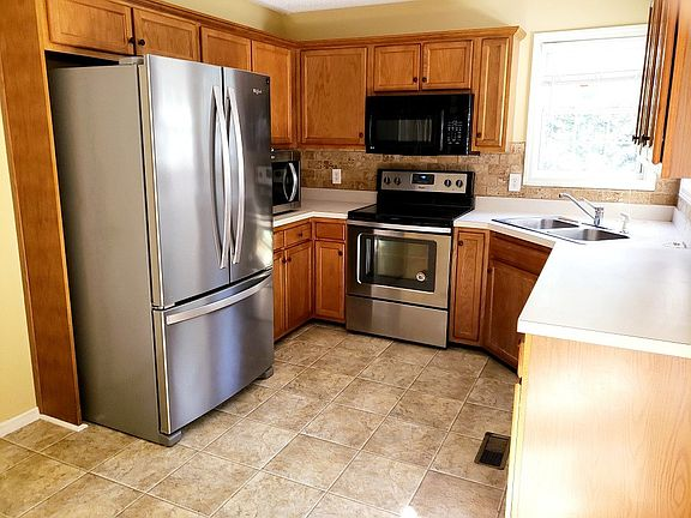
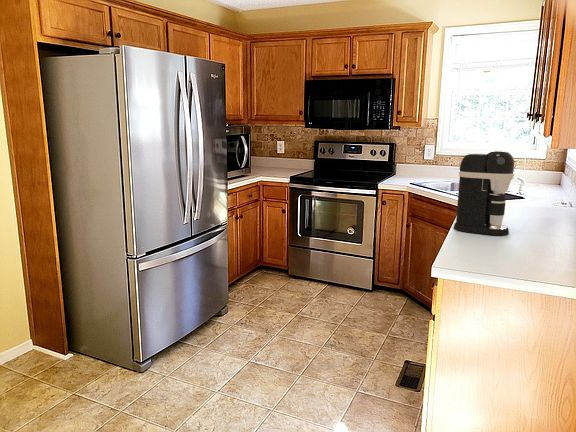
+ coffee maker [453,149,515,236]
